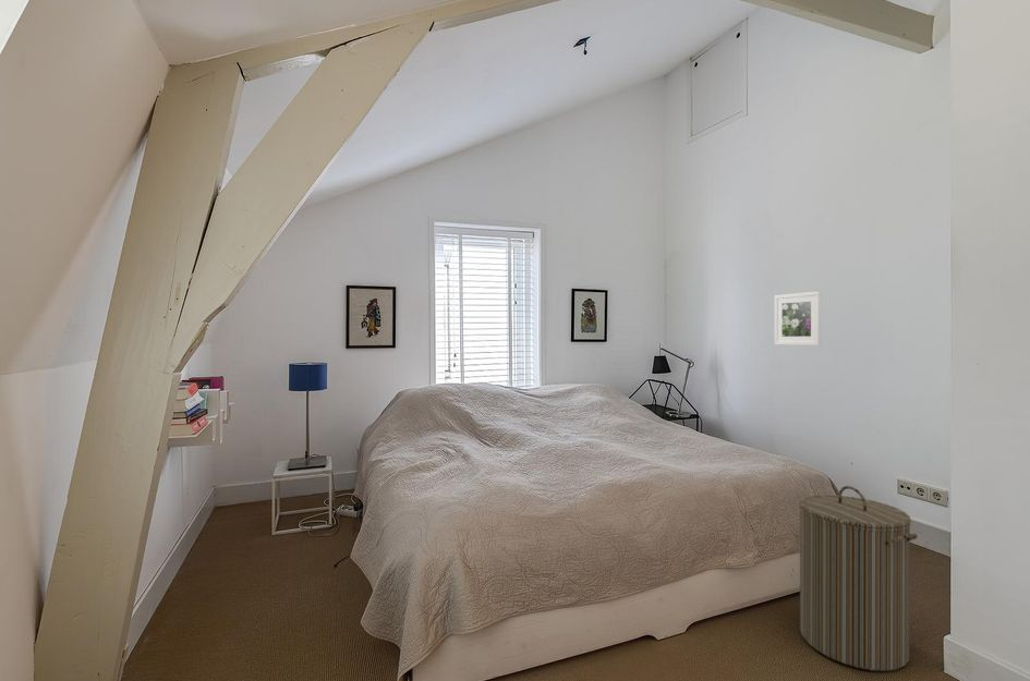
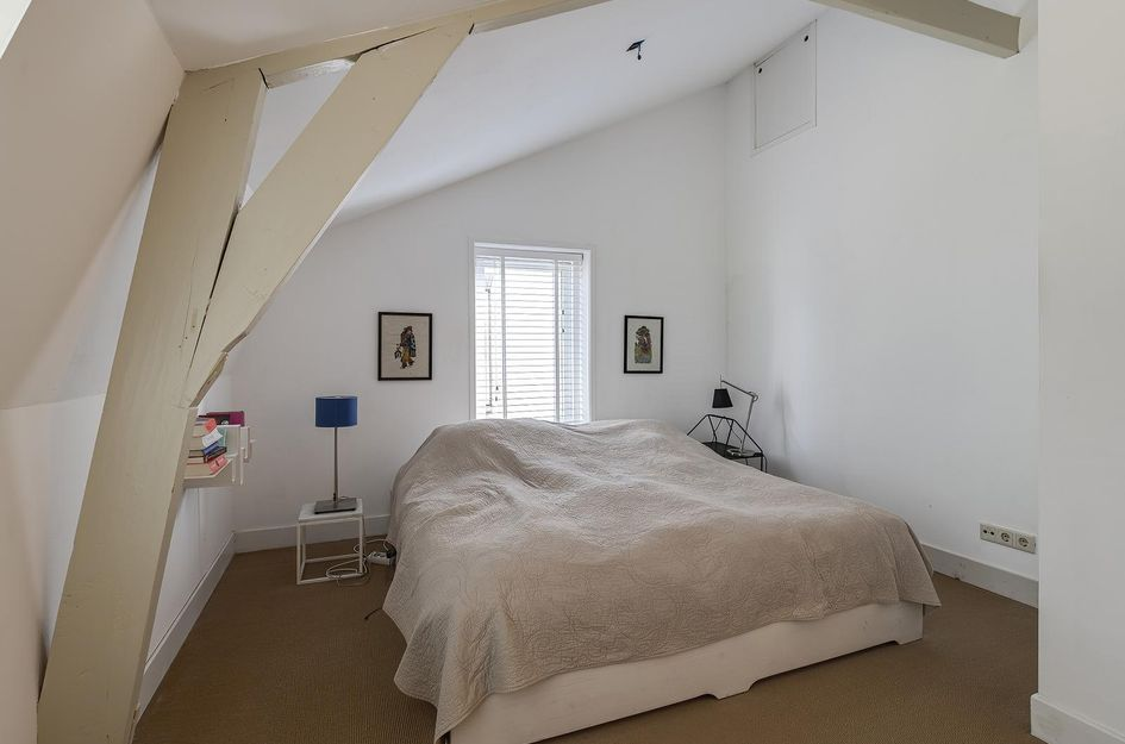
- laundry hamper [798,485,919,672]
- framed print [773,290,822,346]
